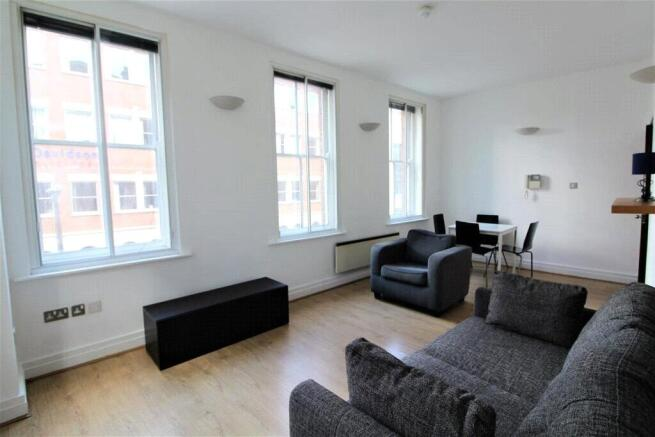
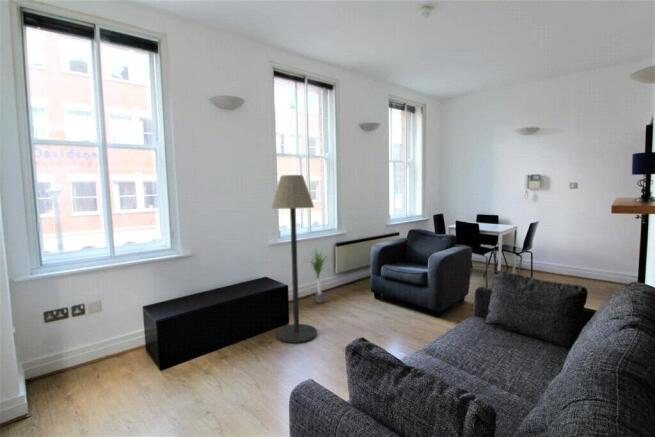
+ floor lamp [270,174,318,344]
+ potted plant [299,244,335,304]
